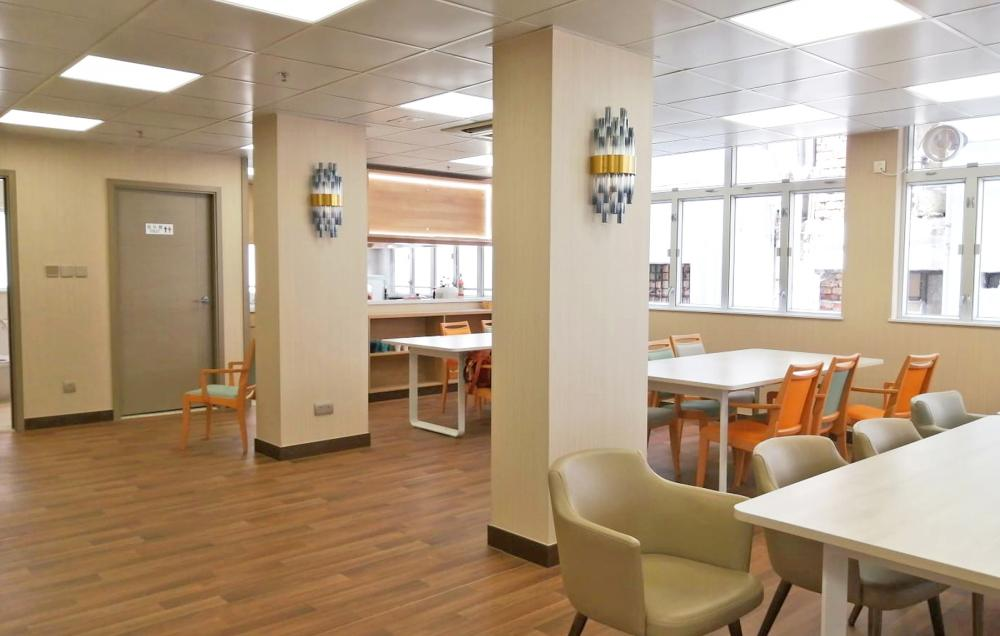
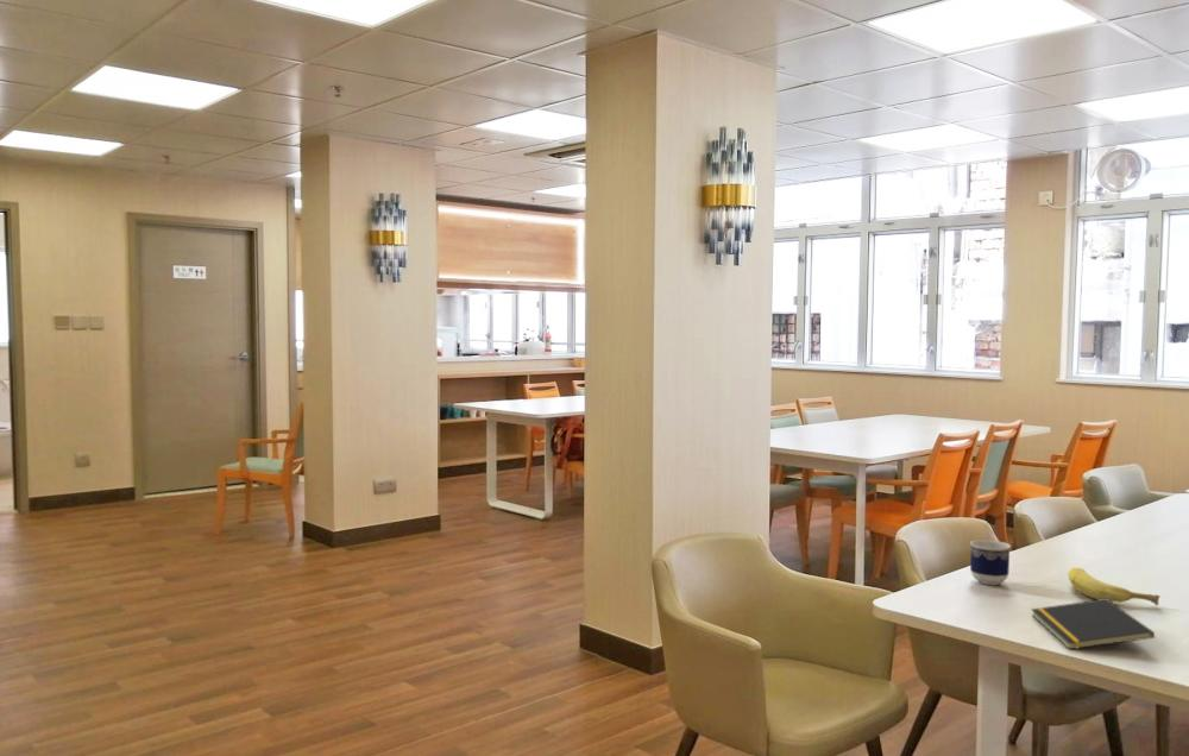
+ notepad [1030,599,1156,650]
+ fruit [1067,567,1162,606]
+ cup [969,538,1012,586]
